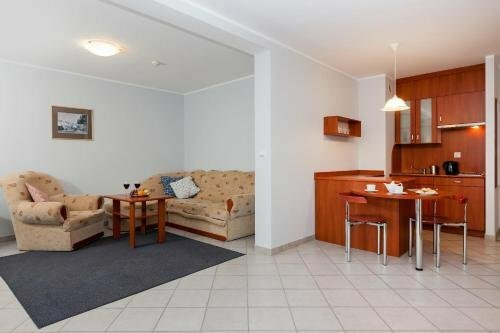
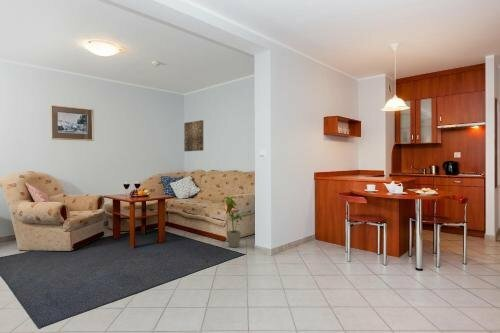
+ wall art [183,119,205,152]
+ house plant [223,195,250,248]
